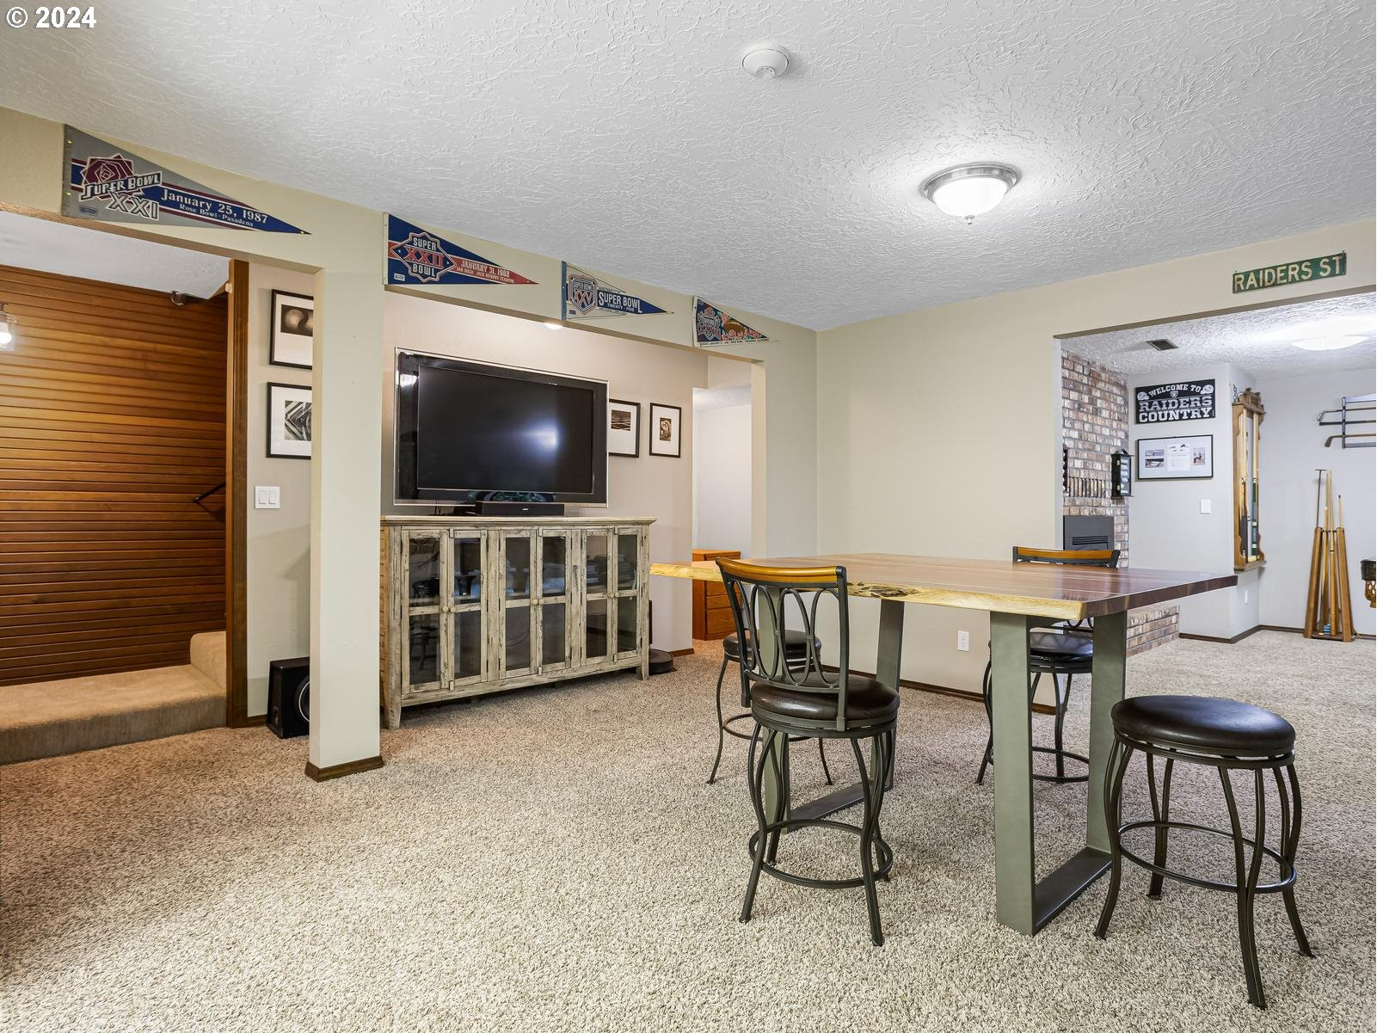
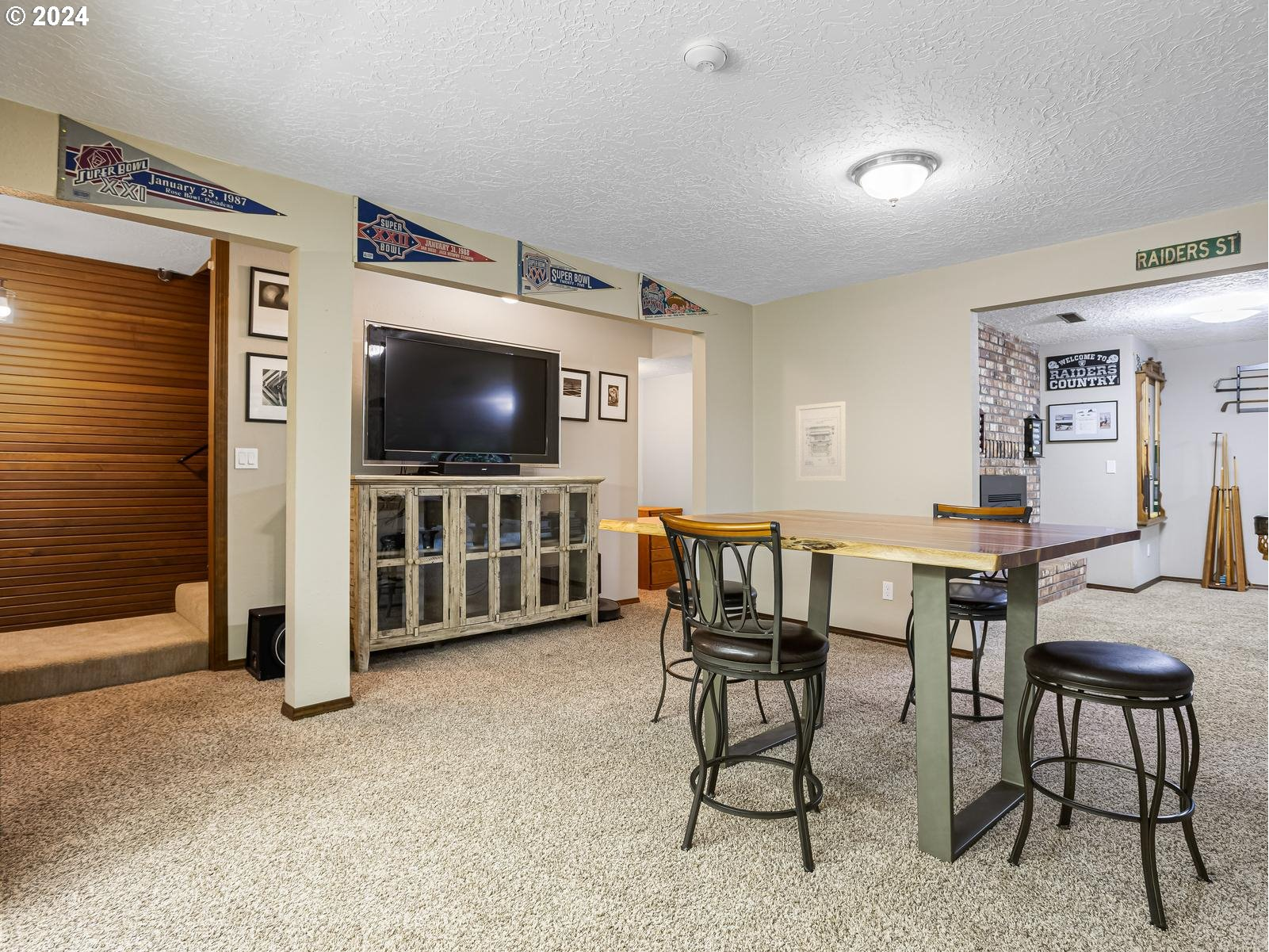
+ wall art [795,400,847,482]
